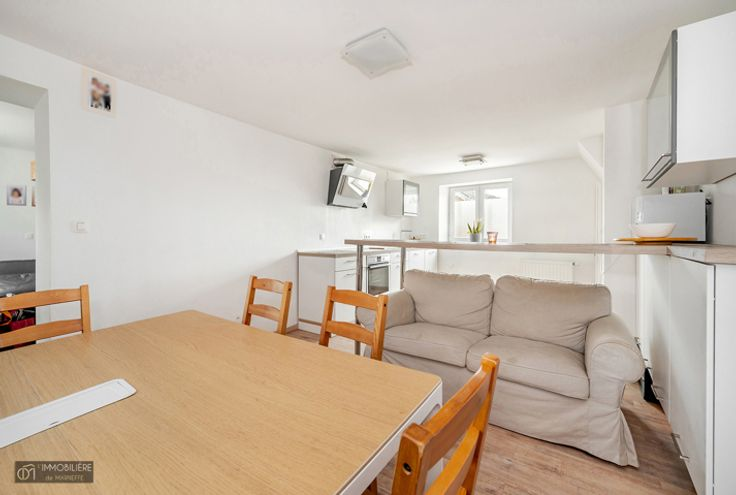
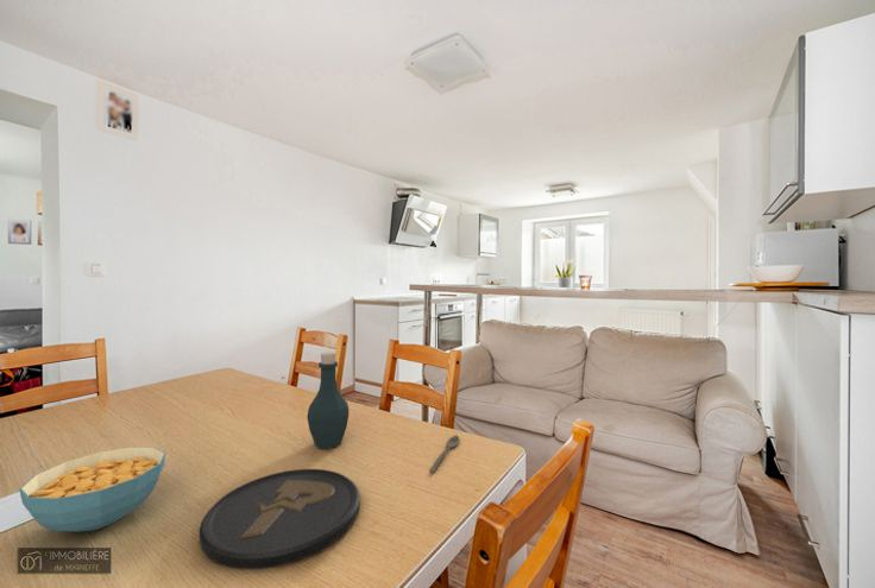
+ bottle [306,352,350,450]
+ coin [199,468,361,570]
+ cereal bowl [18,445,166,533]
+ spoon [428,435,460,473]
